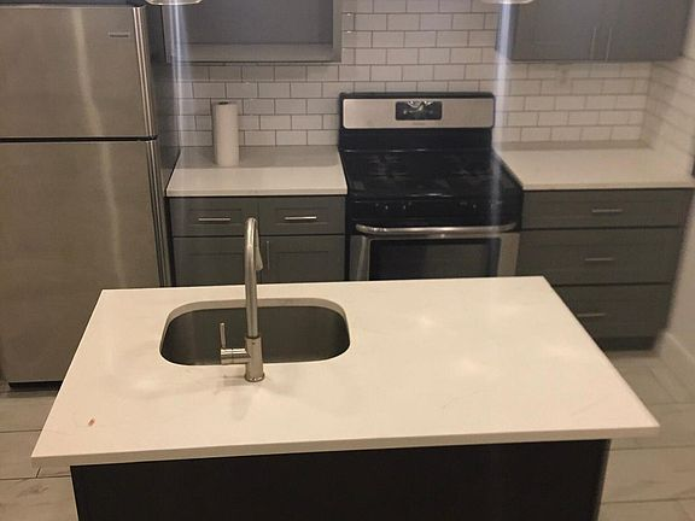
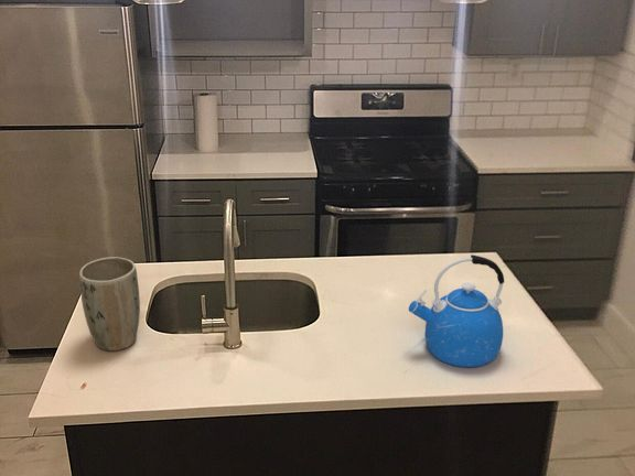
+ plant pot [78,256,141,351]
+ kettle [408,253,505,368]
